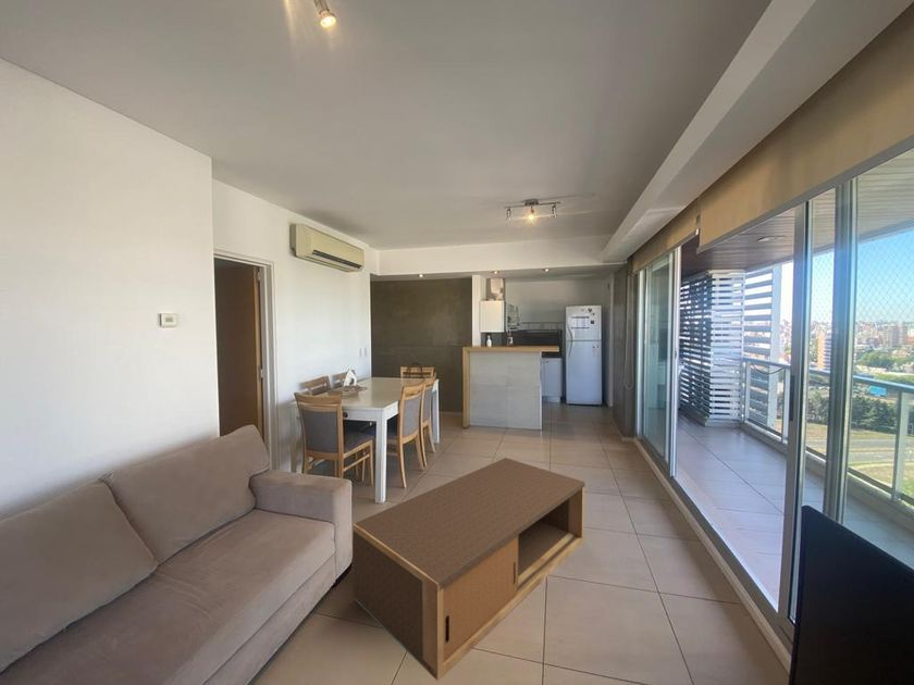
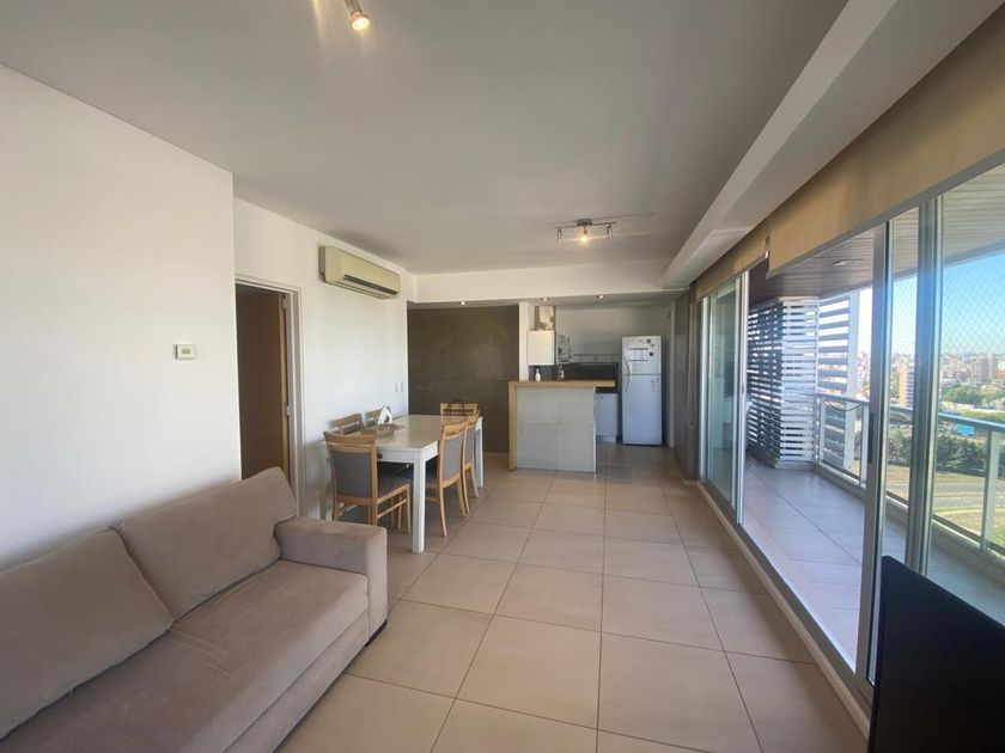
- coffee table [351,457,585,682]
